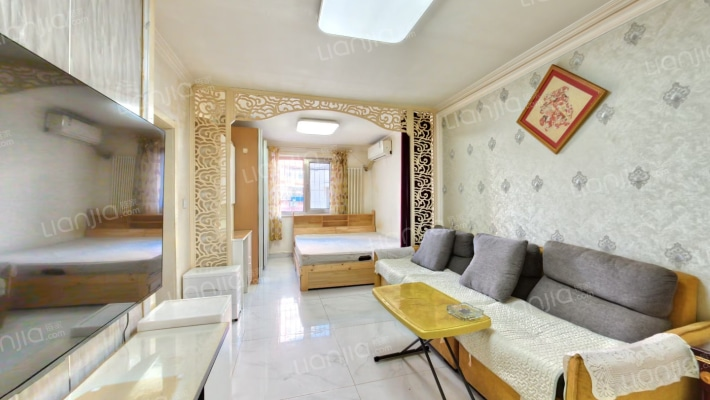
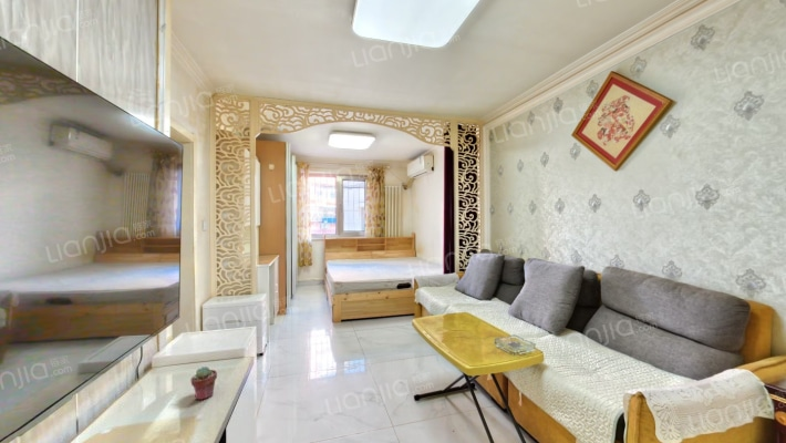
+ potted succulent [189,365,218,401]
